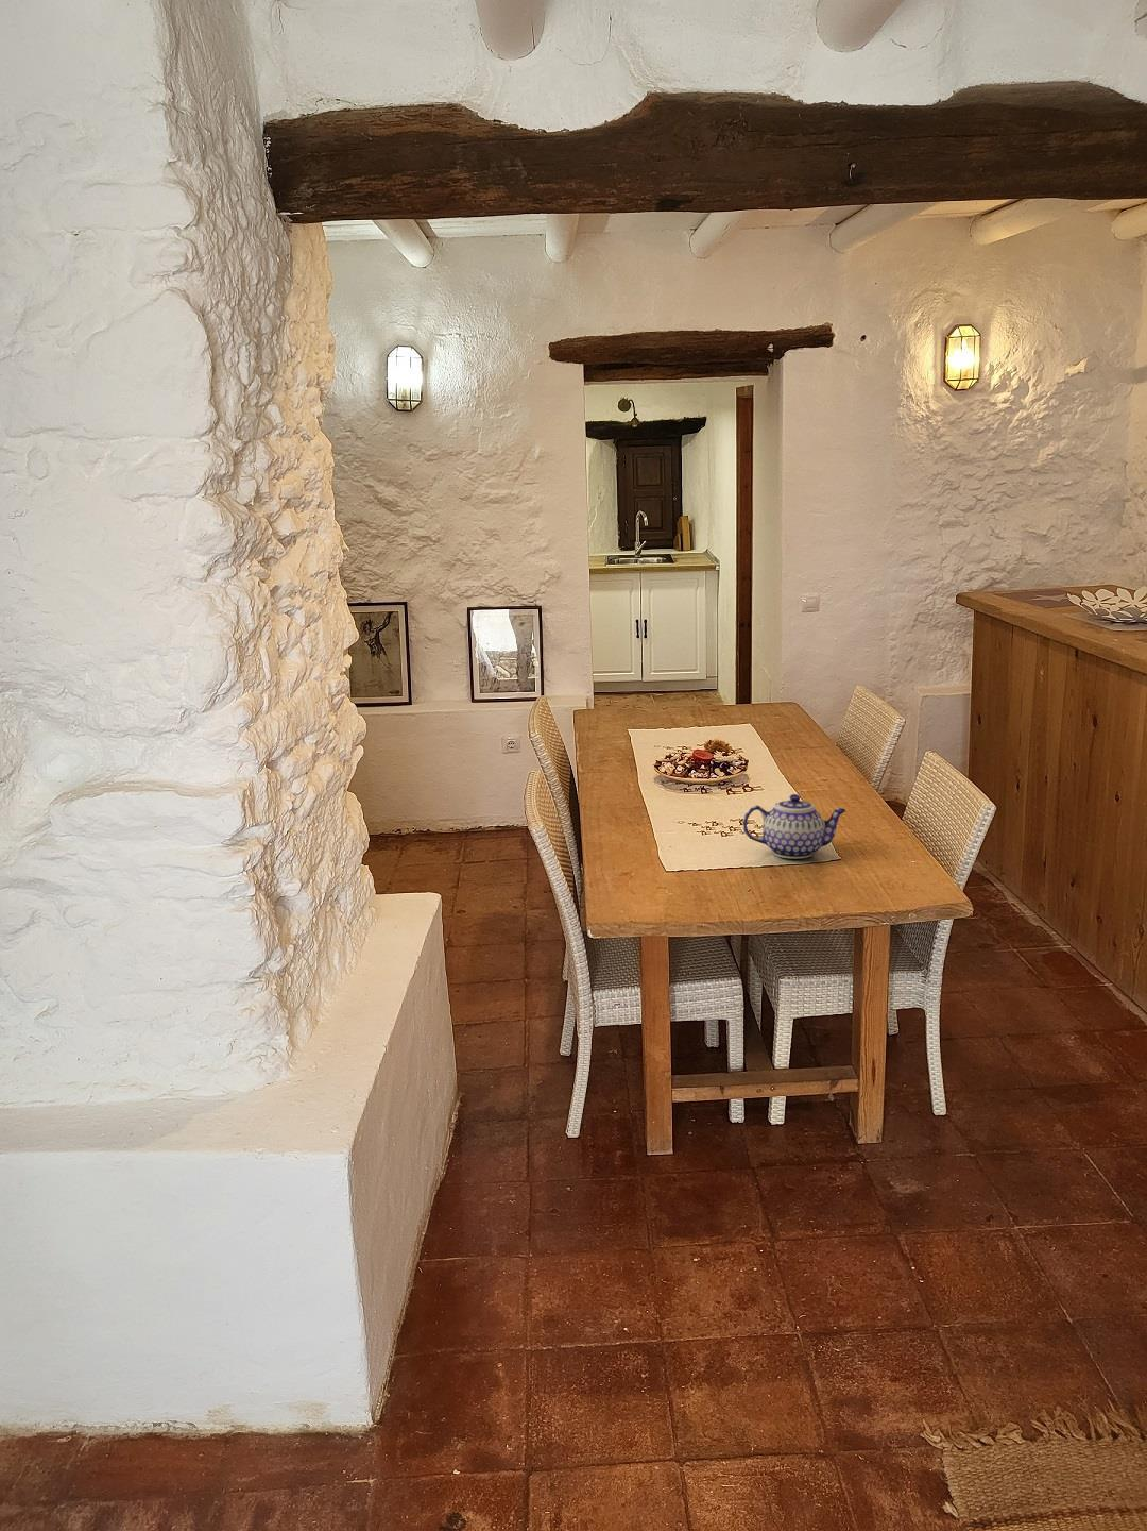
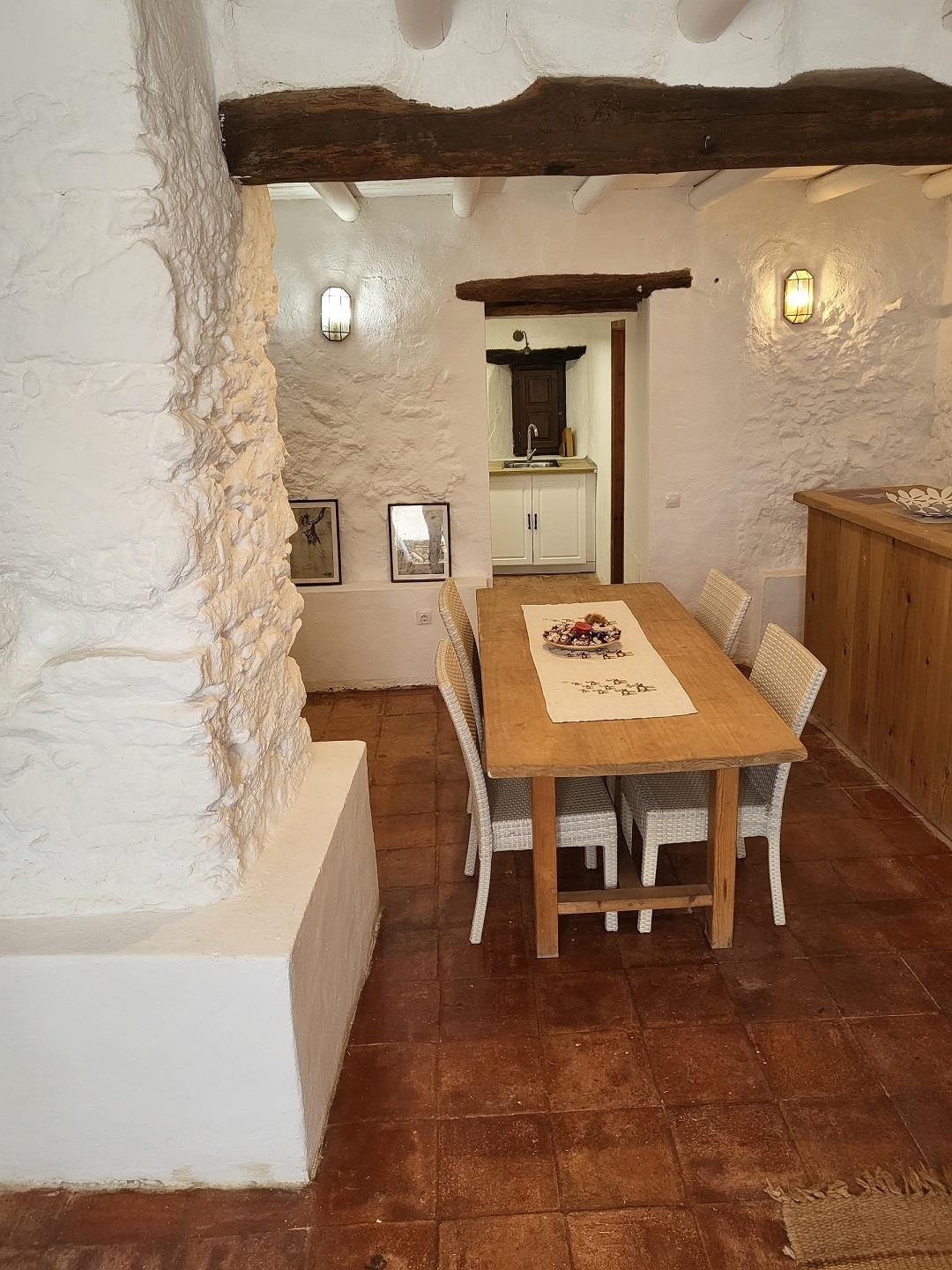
- teapot [741,793,847,860]
